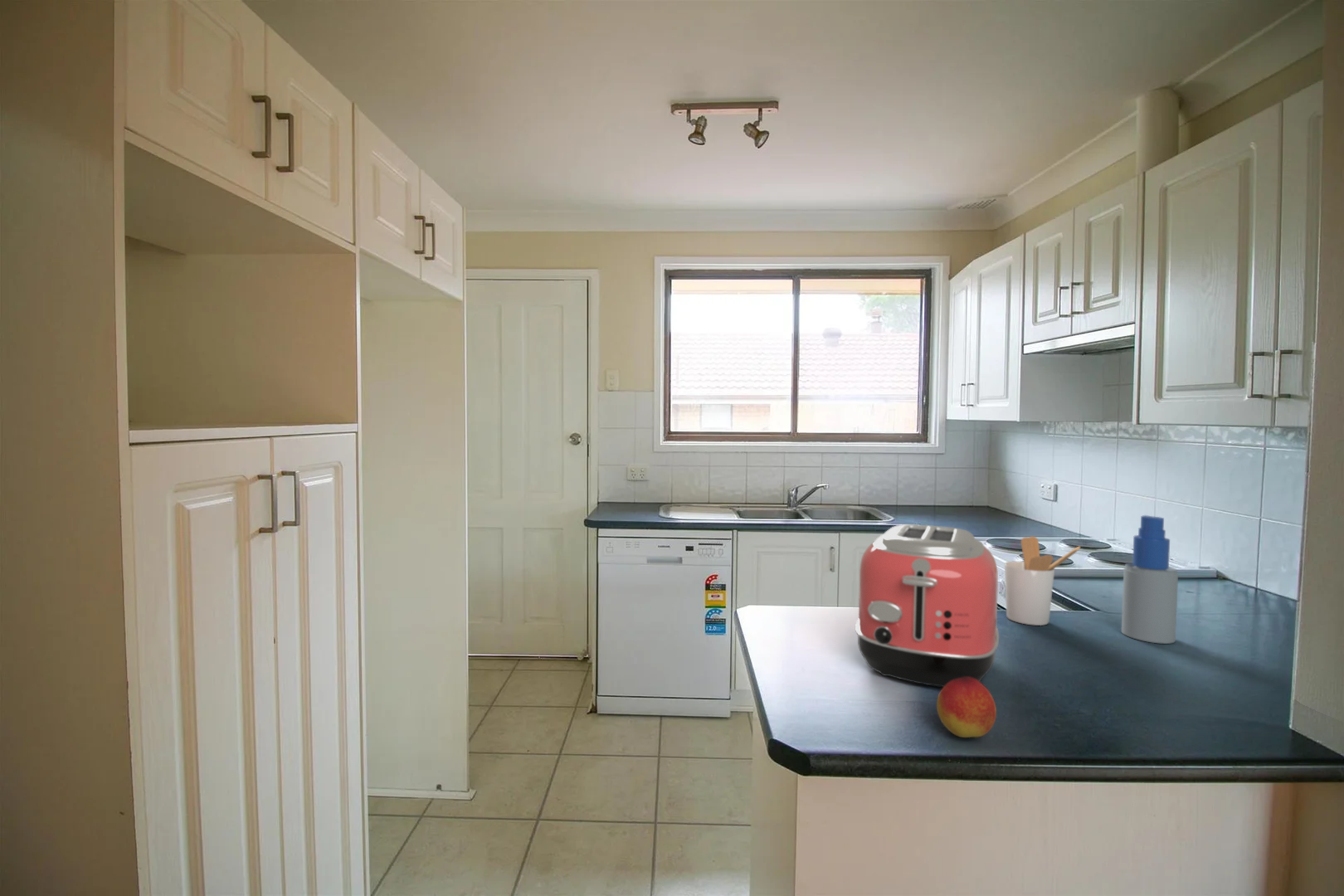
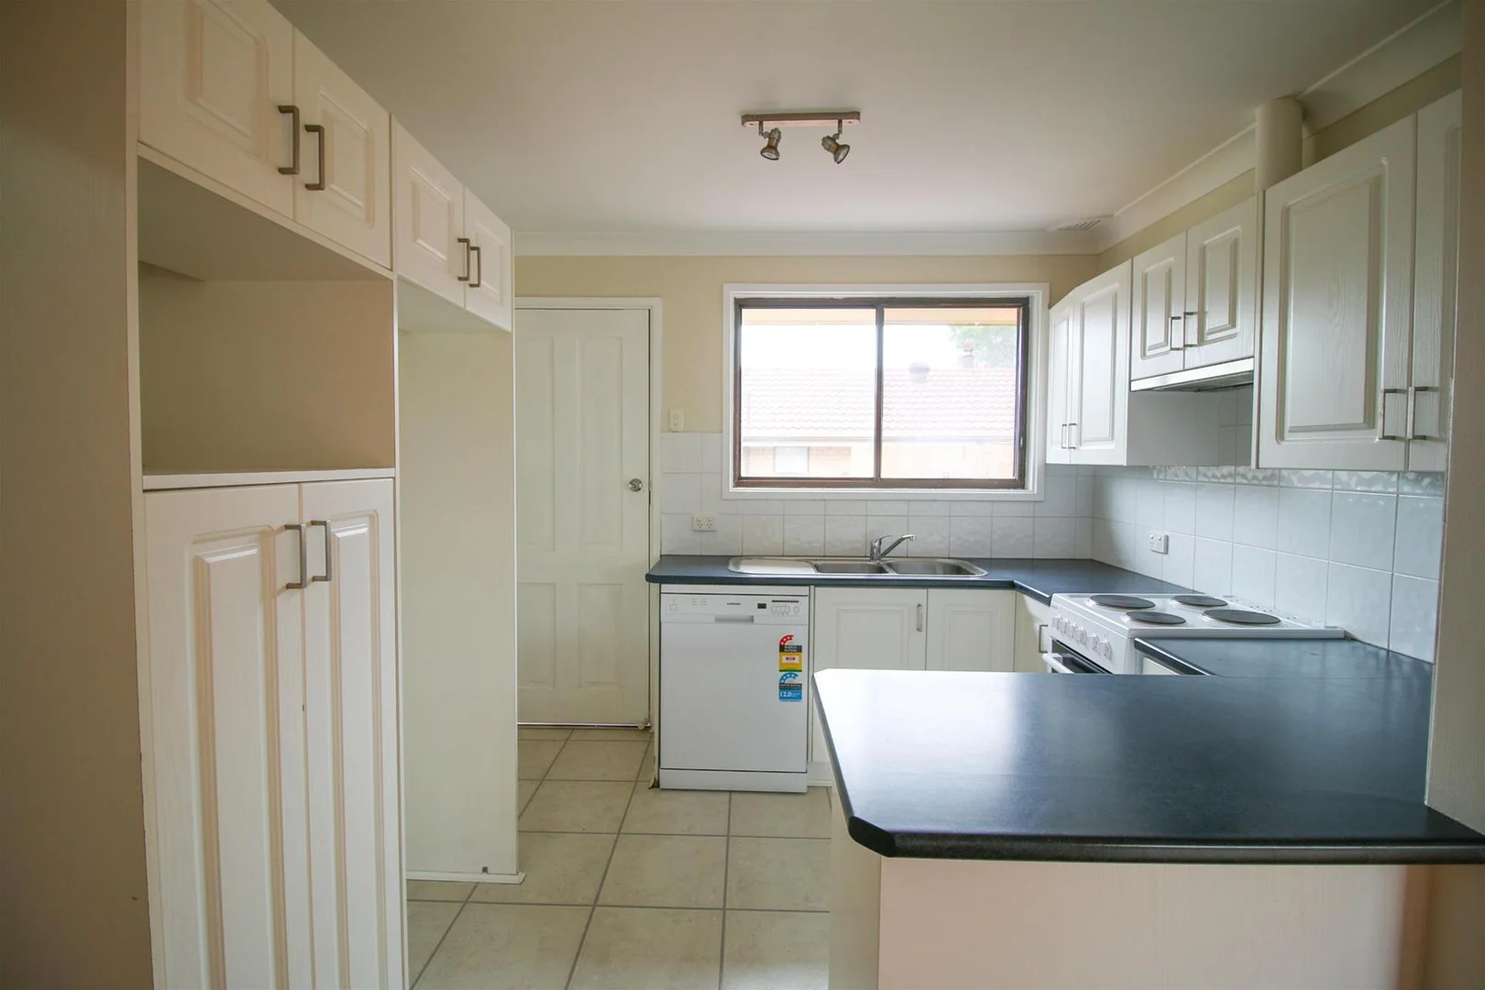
- utensil holder [1004,535,1081,626]
- toaster [855,523,1000,688]
- spray bottle [1121,514,1179,645]
- peach [936,677,997,738]
